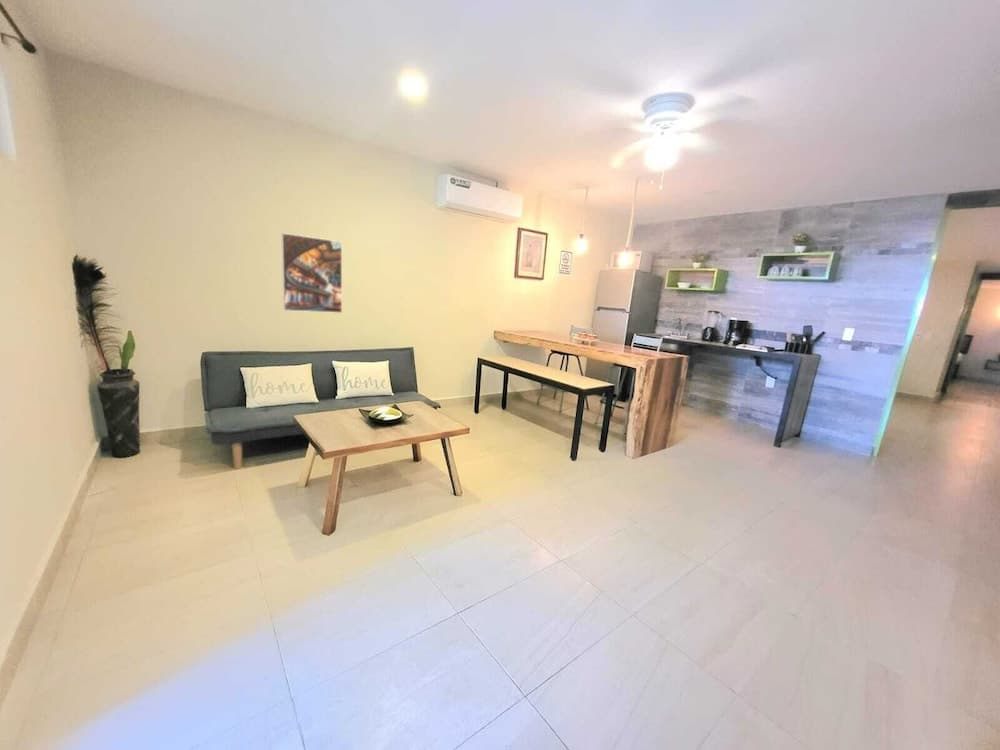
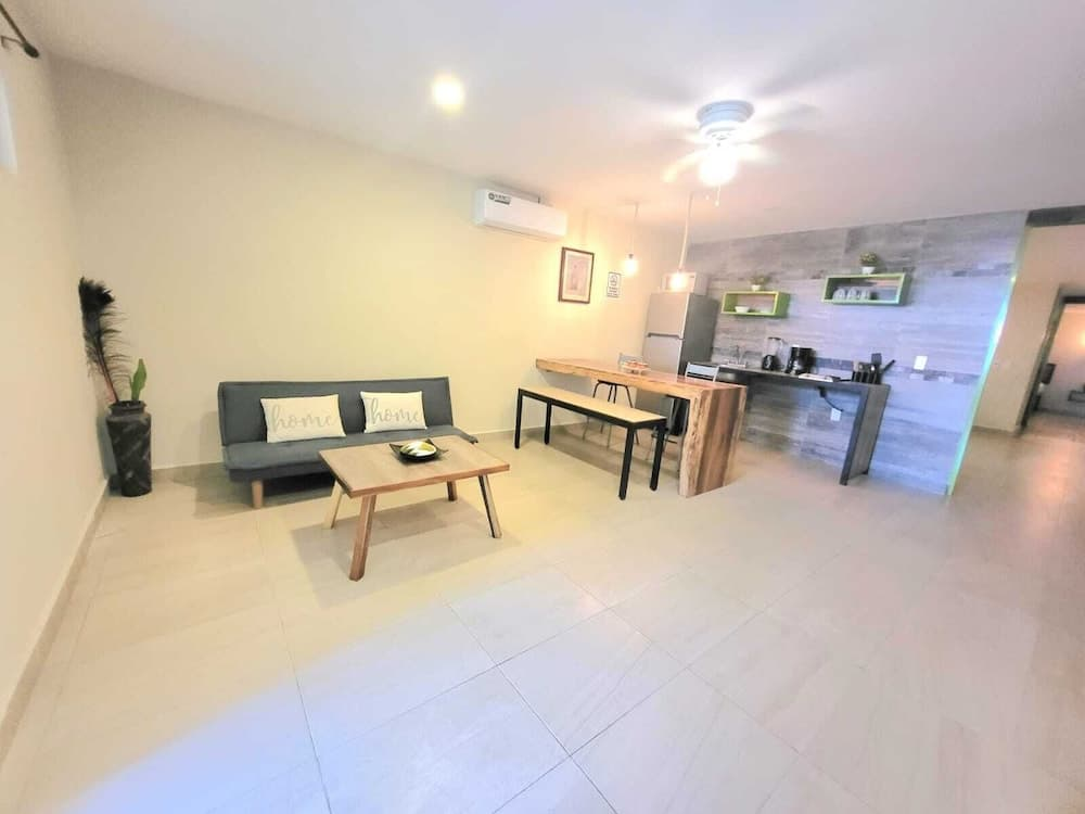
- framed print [280,232,343,314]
